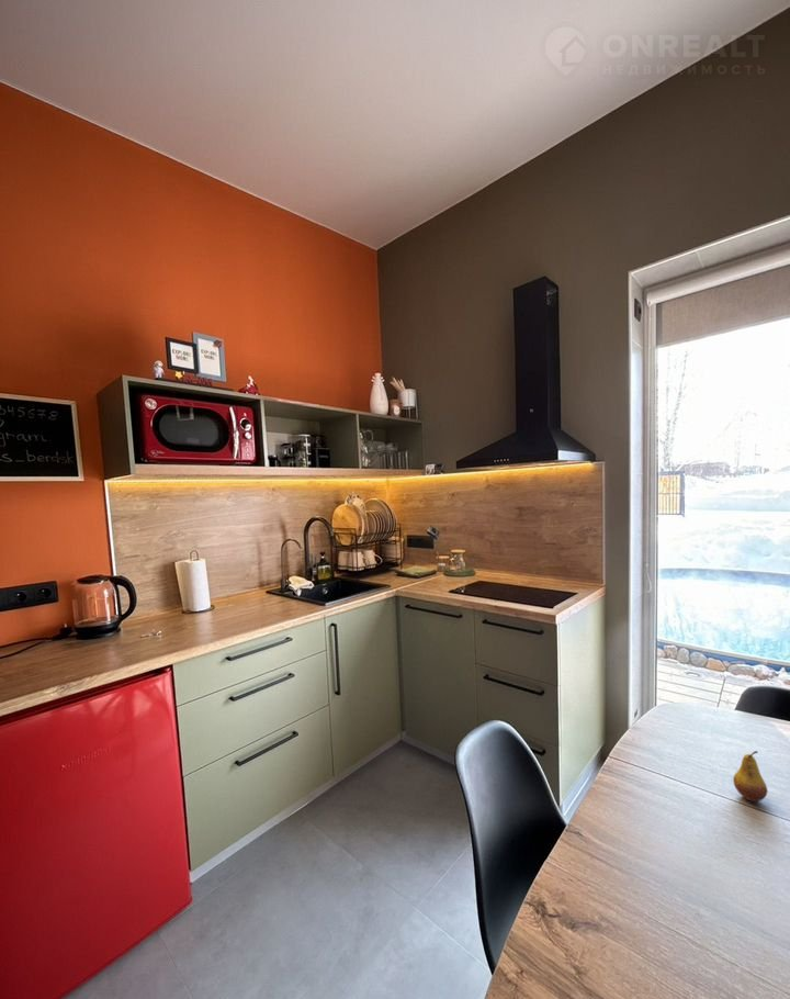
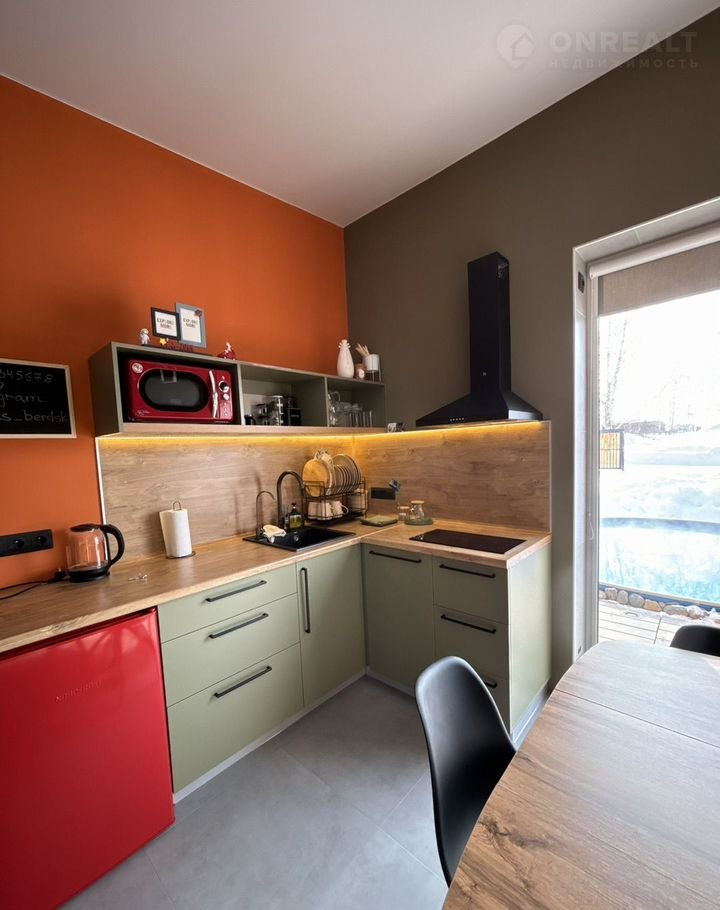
- fruit [732,750,768,802]
